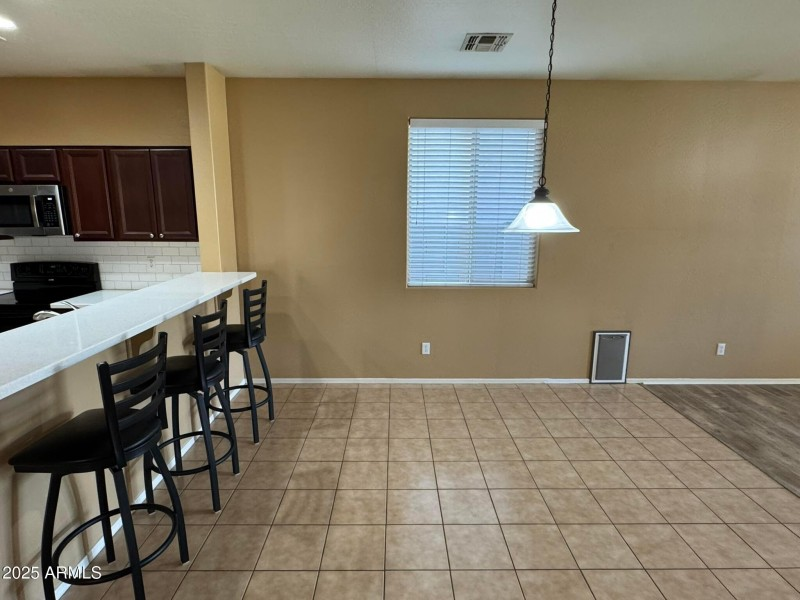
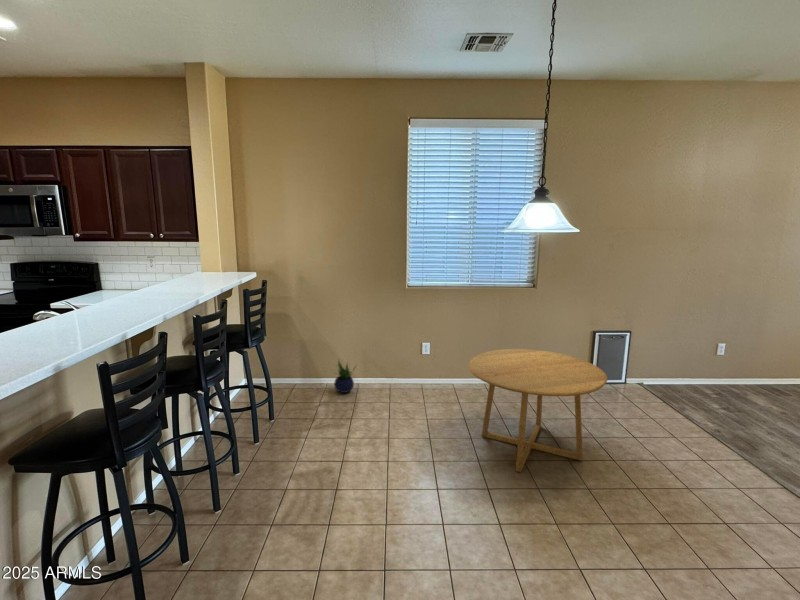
+ potted plant [333,358,358,394]
+ round table [467,348,608,473]
